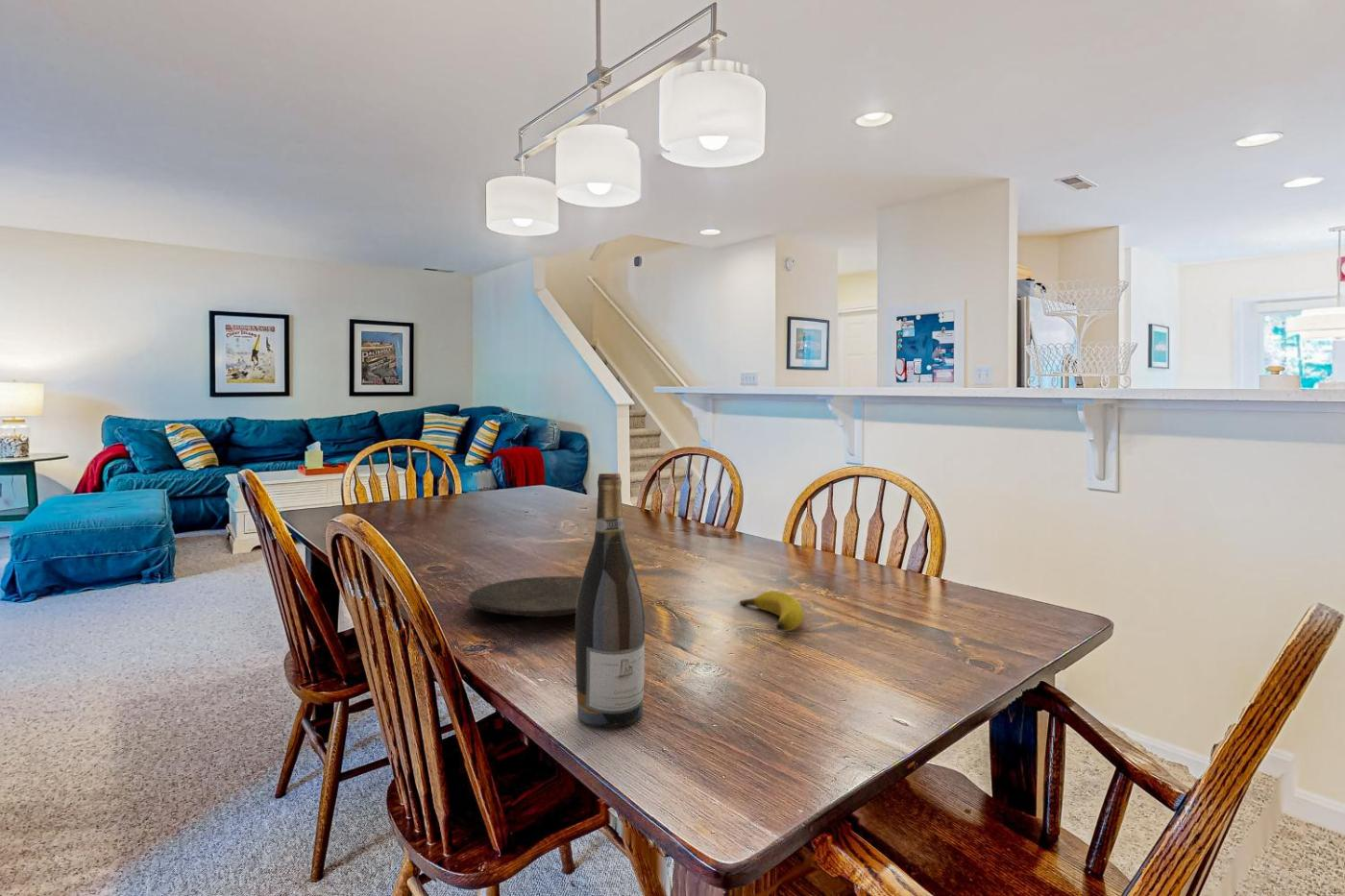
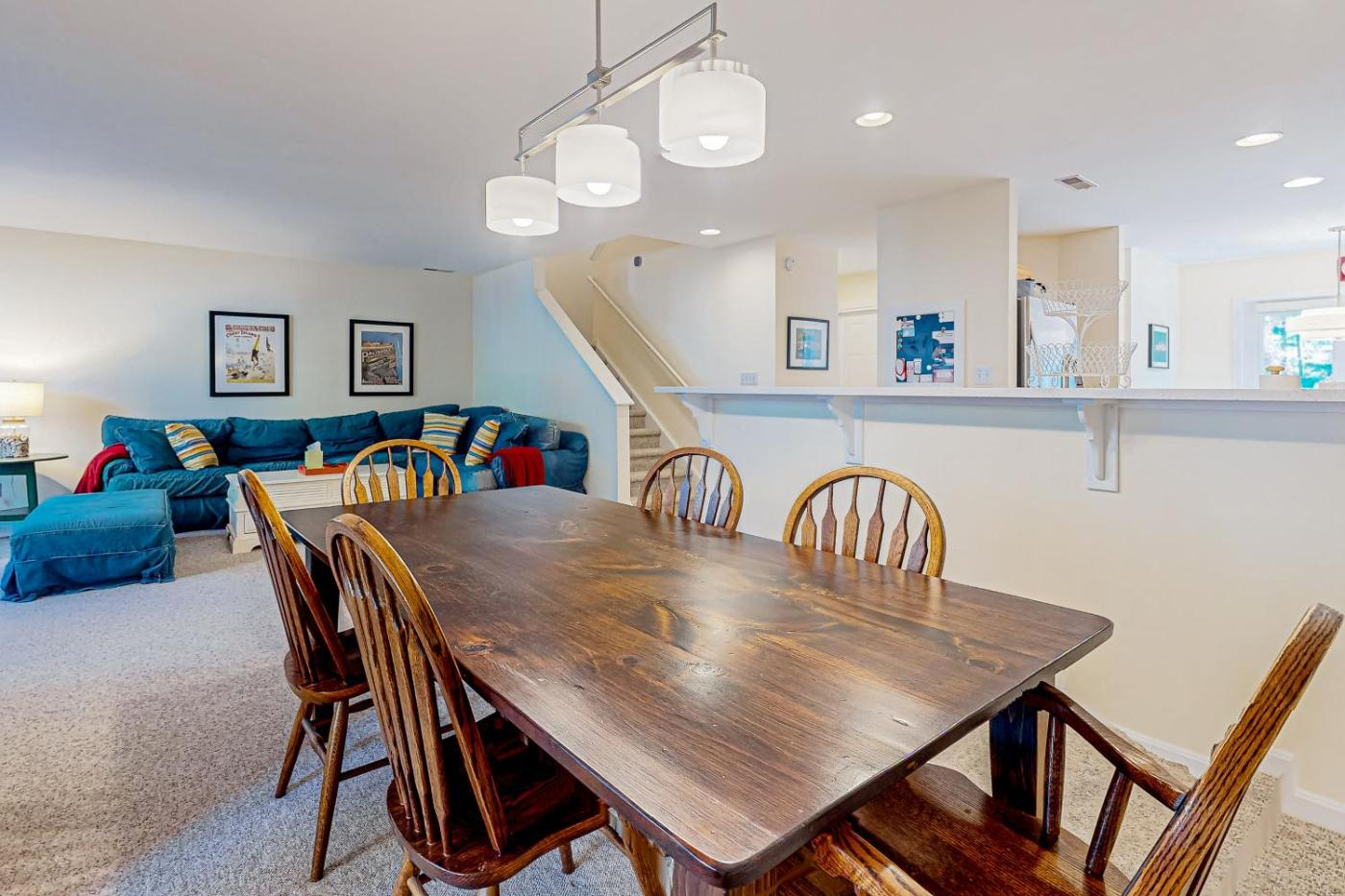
- banana [739,591,805,632]
- plate [467,575,583,618]
- wine bottle [575,472,646,728]
